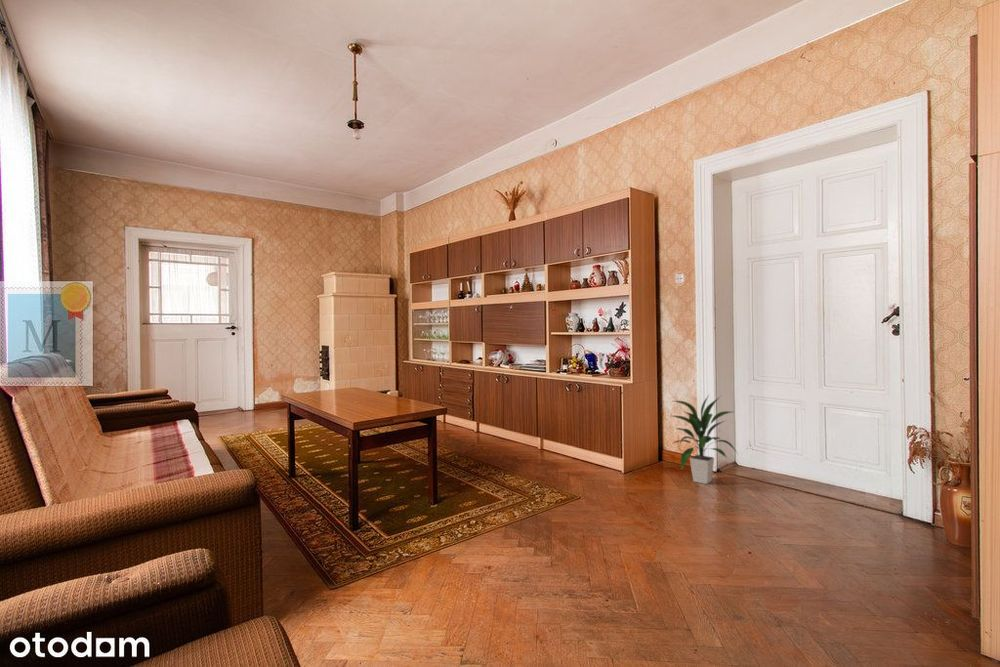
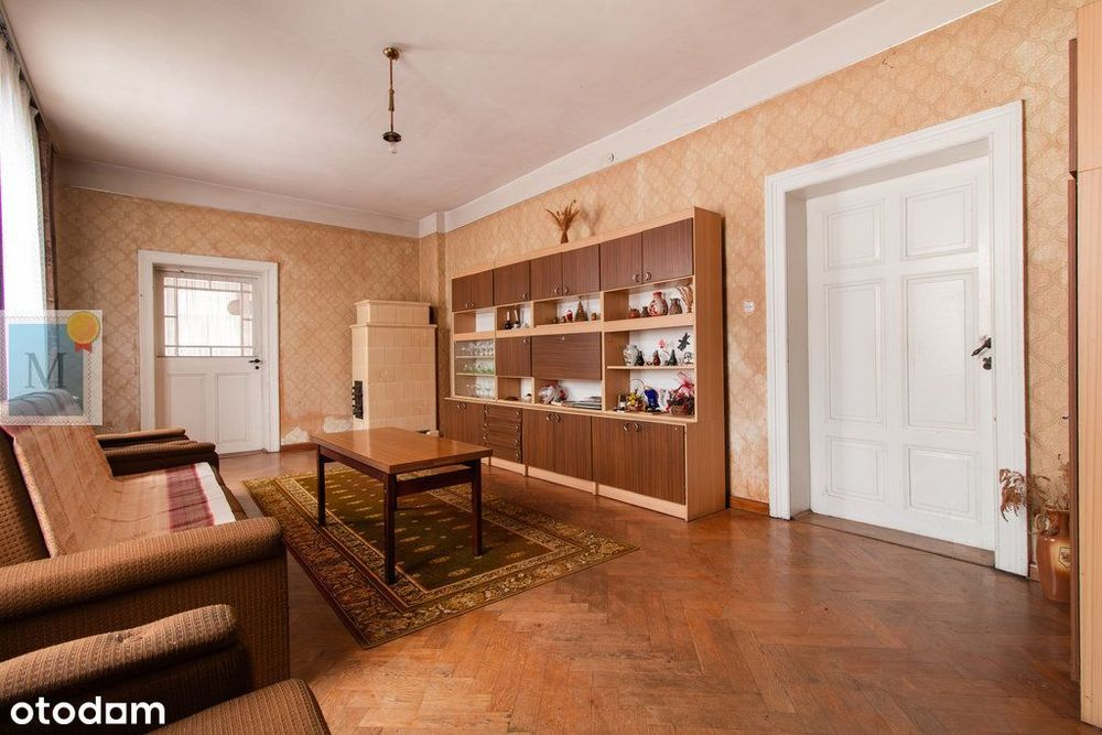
- indoor plant [665,394,739,485]
